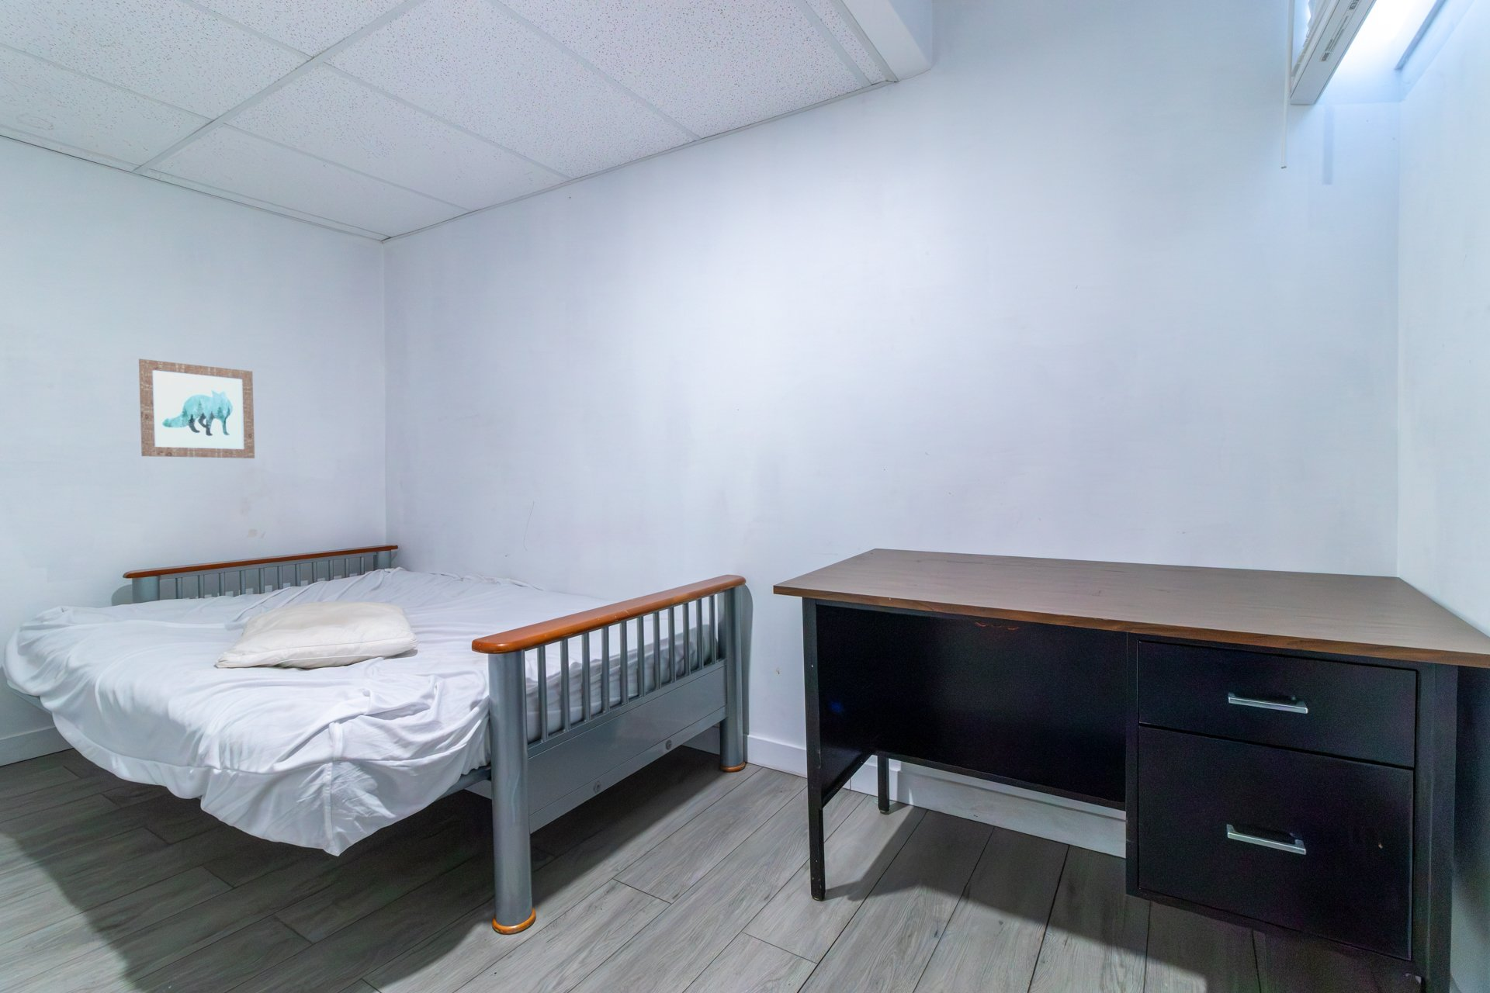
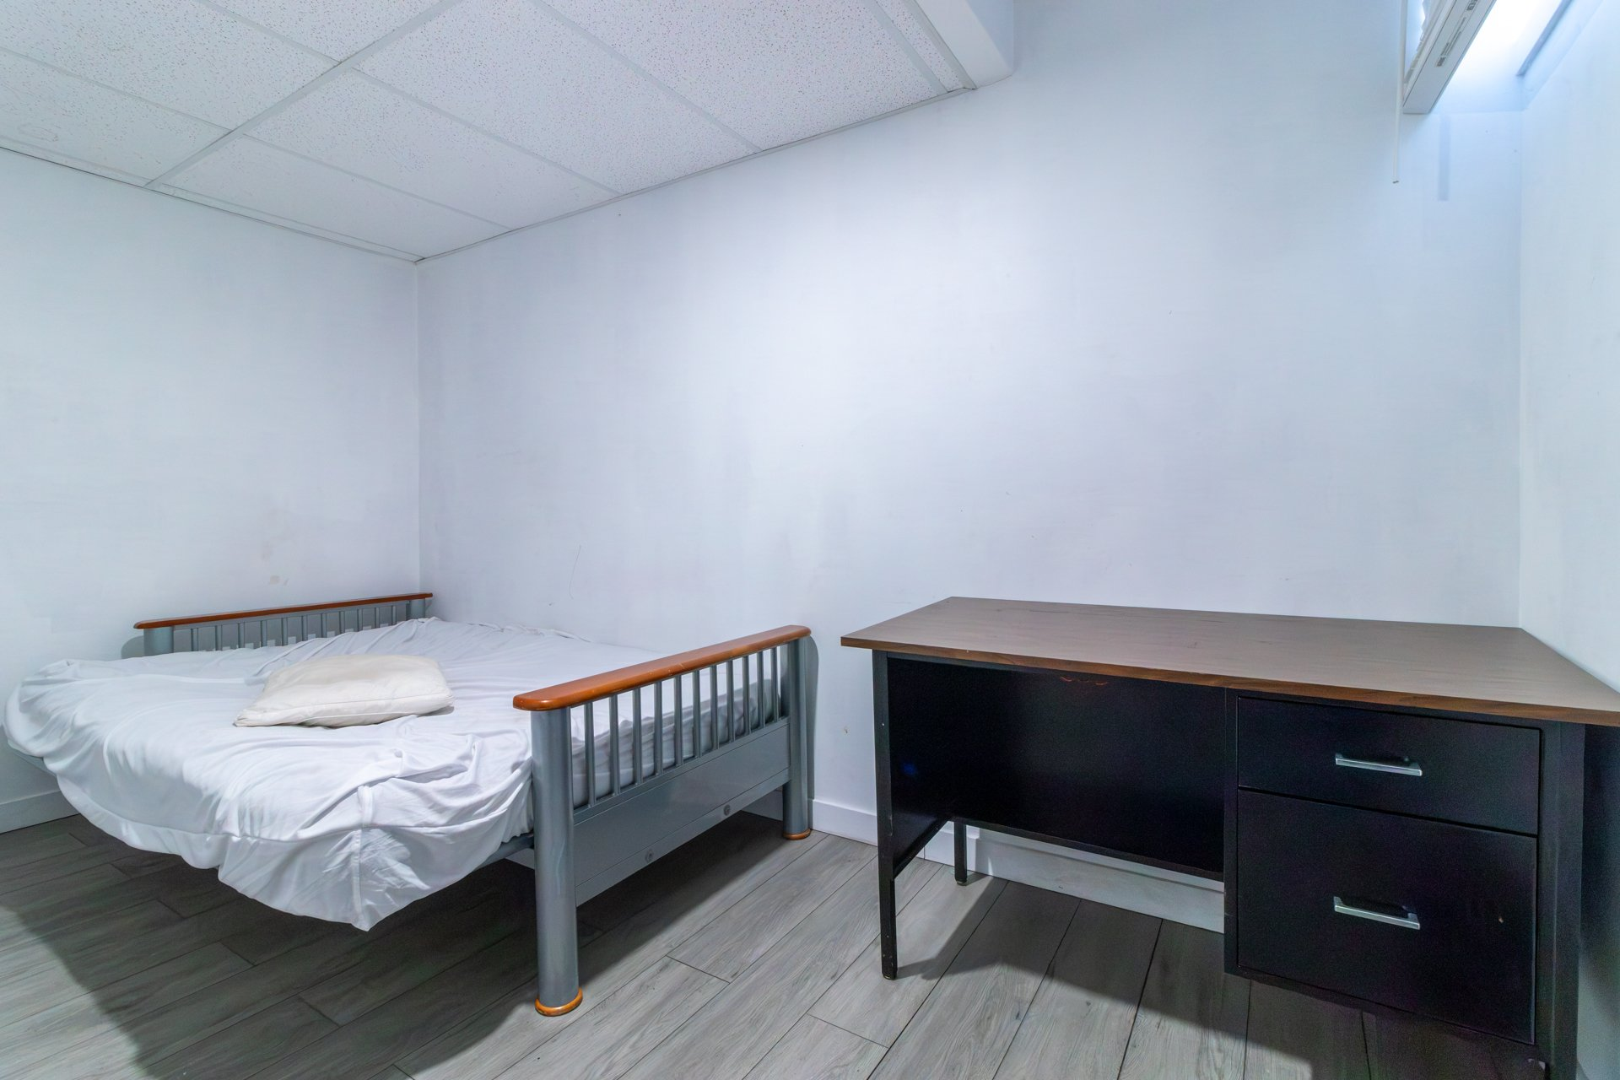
- wall art [139,358,255,459]
